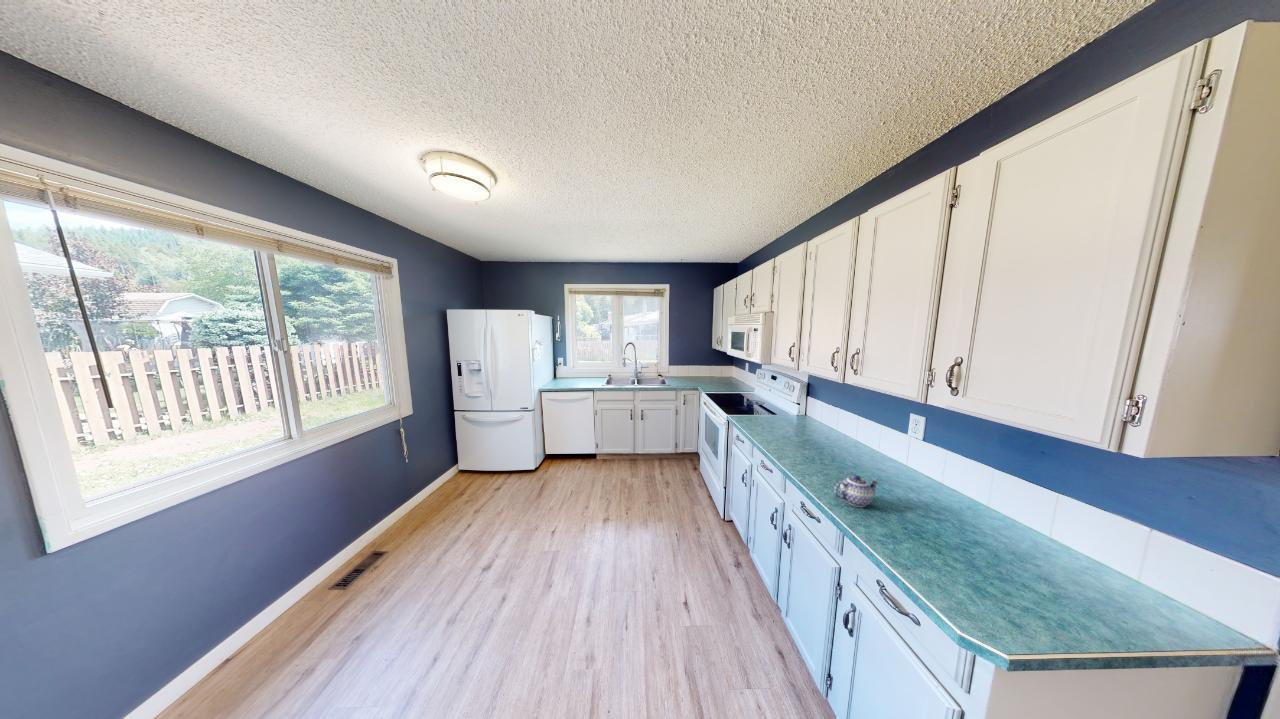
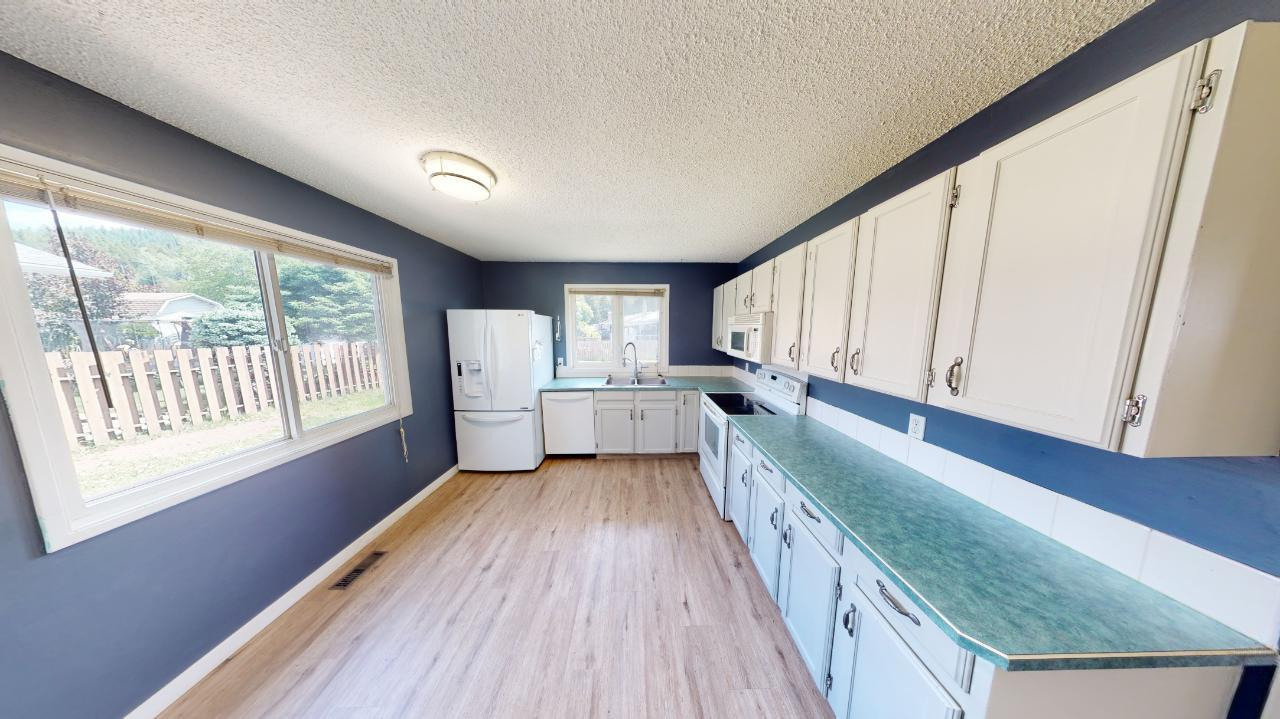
- teapot [833,474,880,508]
